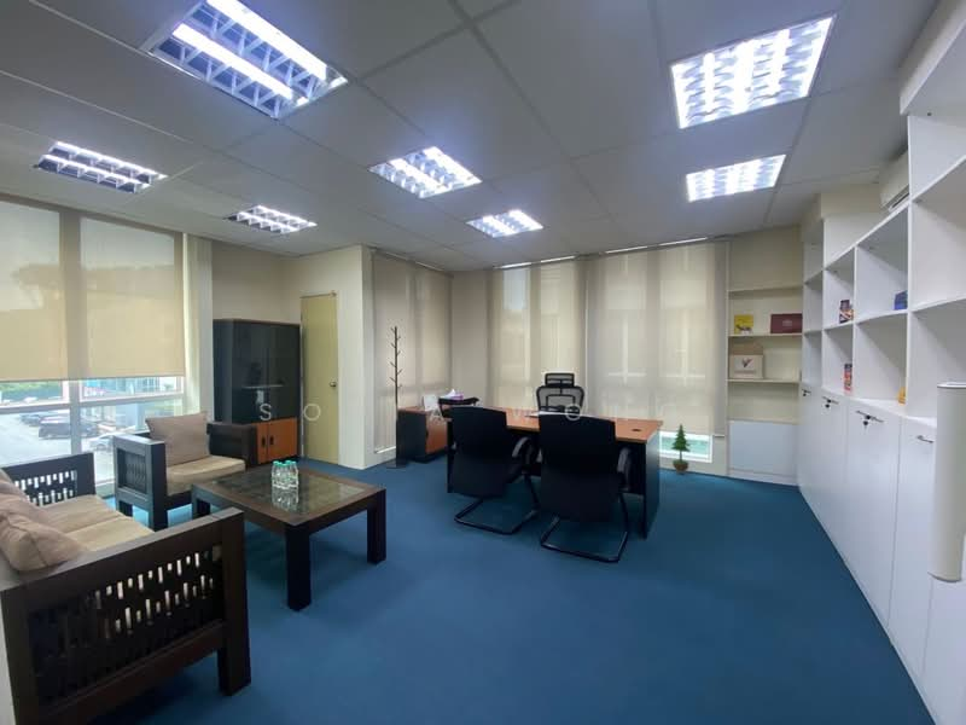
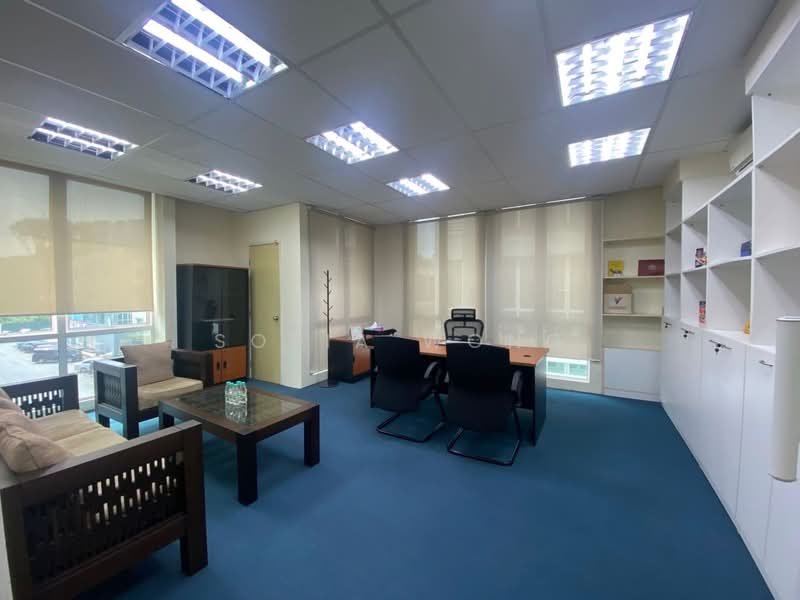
- potted tree [670,423,692,475]
